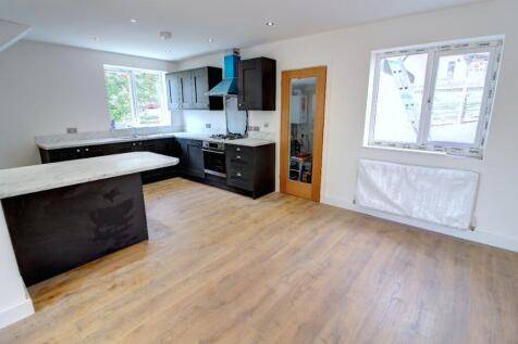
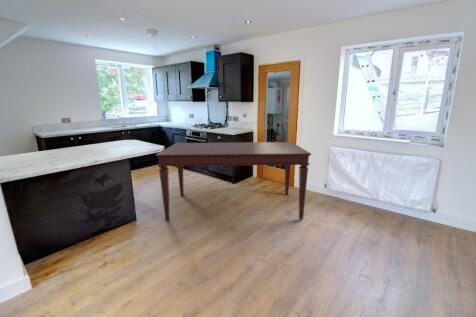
+ dining table [155,141,312,222]
